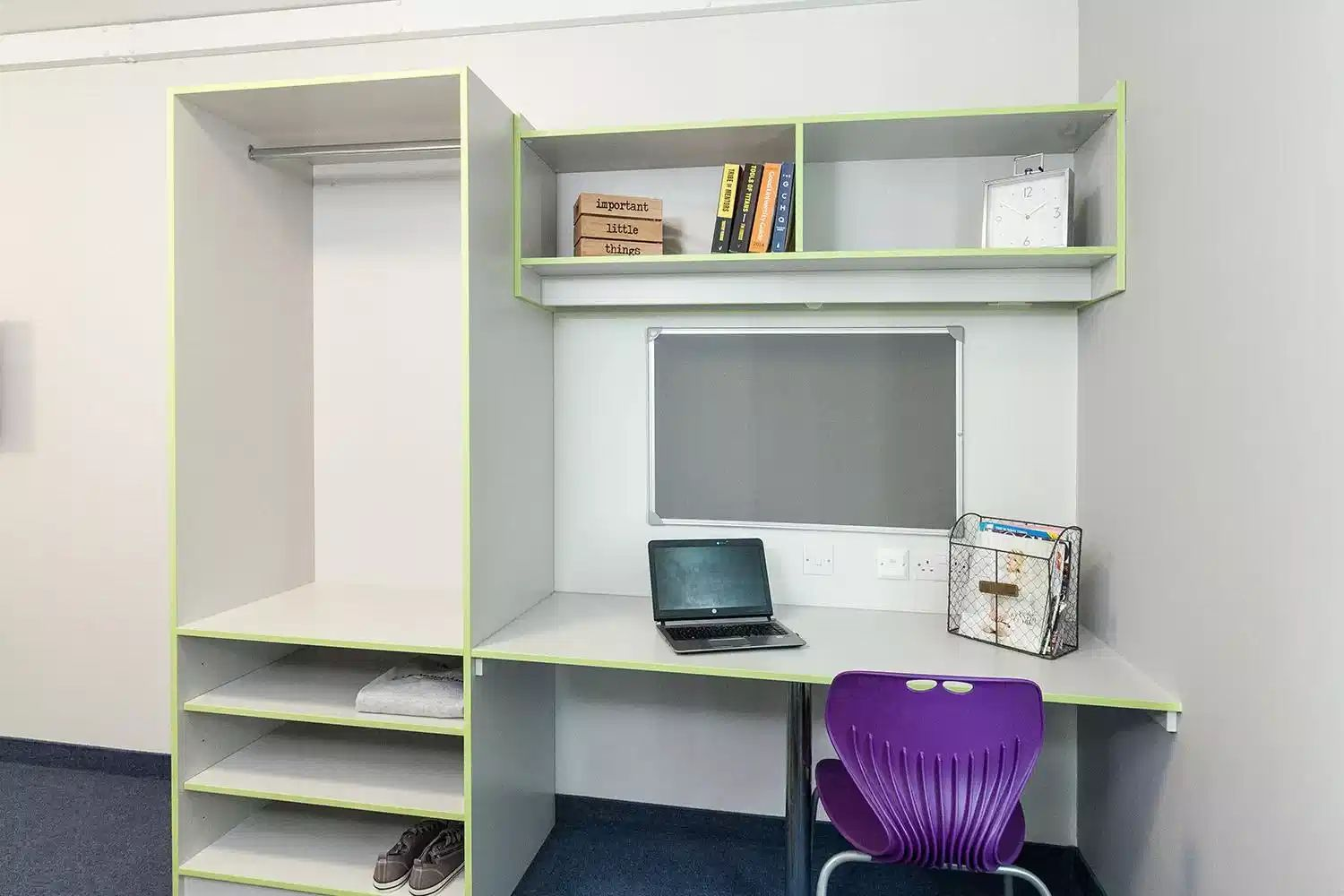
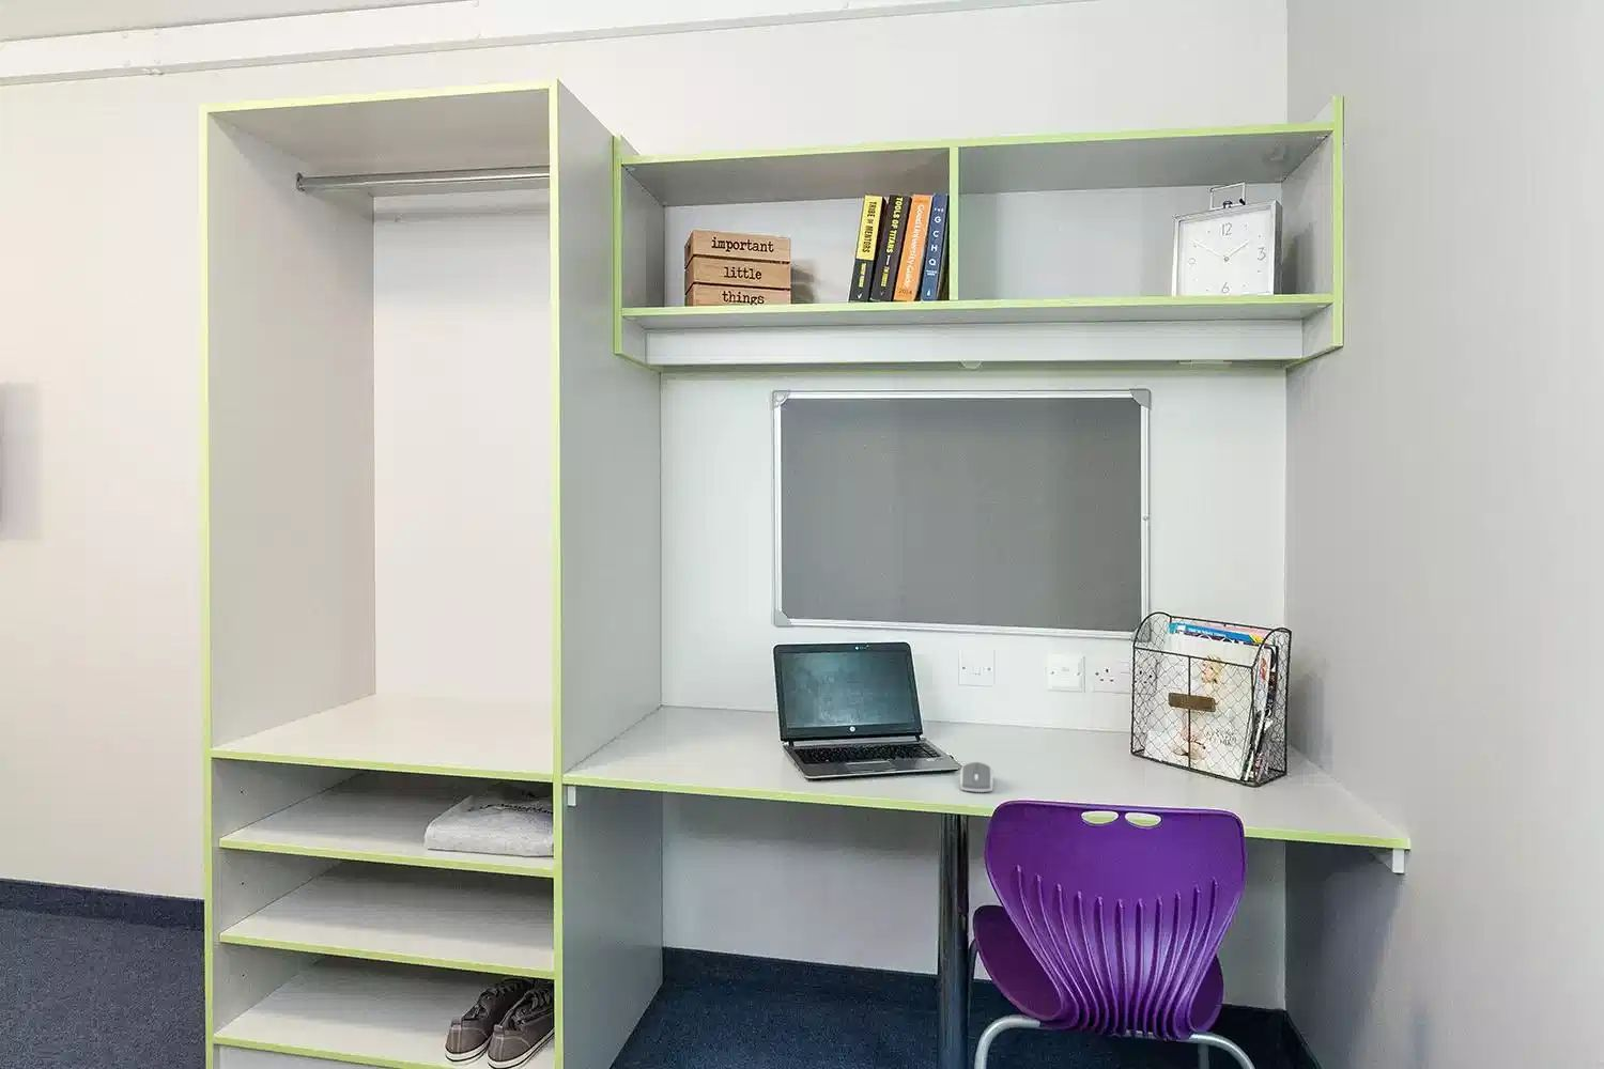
+ computer mouse [960,761,994,793]
